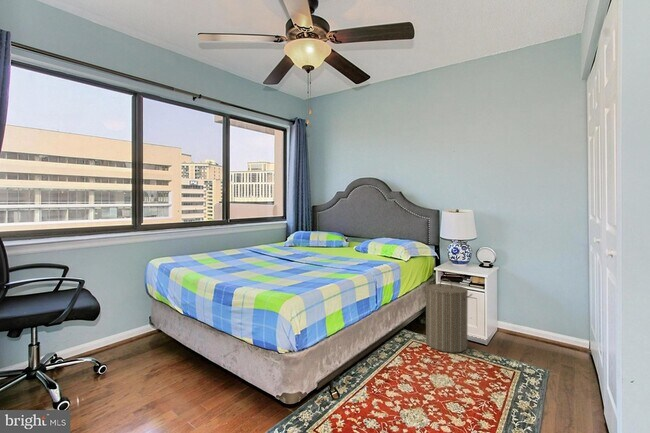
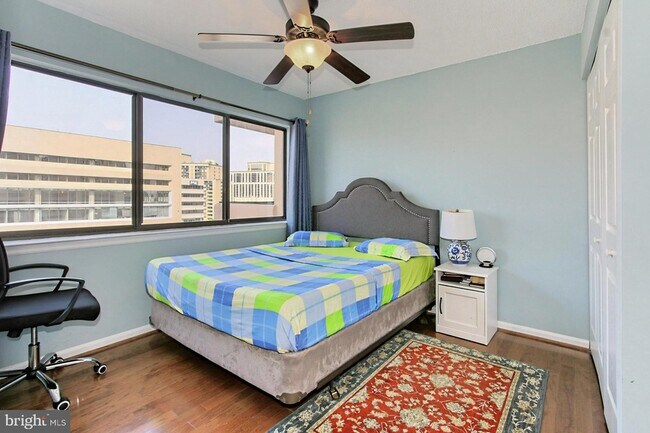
- laundry hamper [422,278,474,354]
